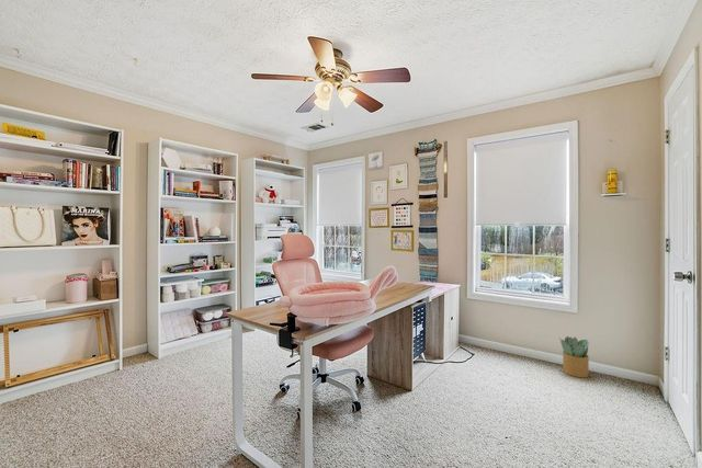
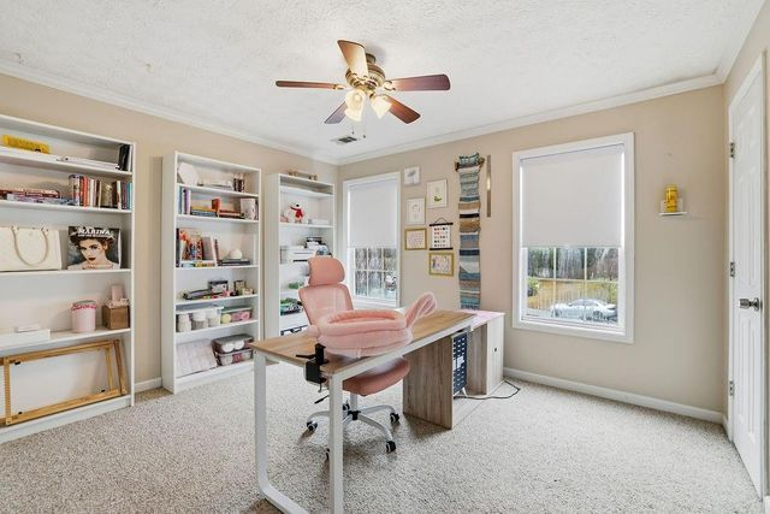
- potted plant [558,335,590,378]
